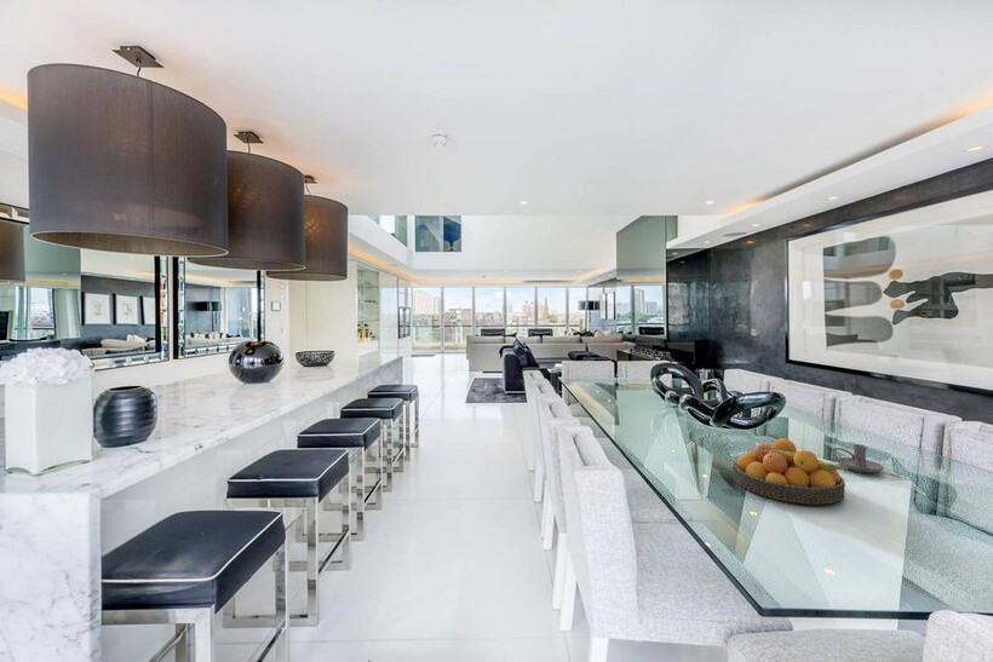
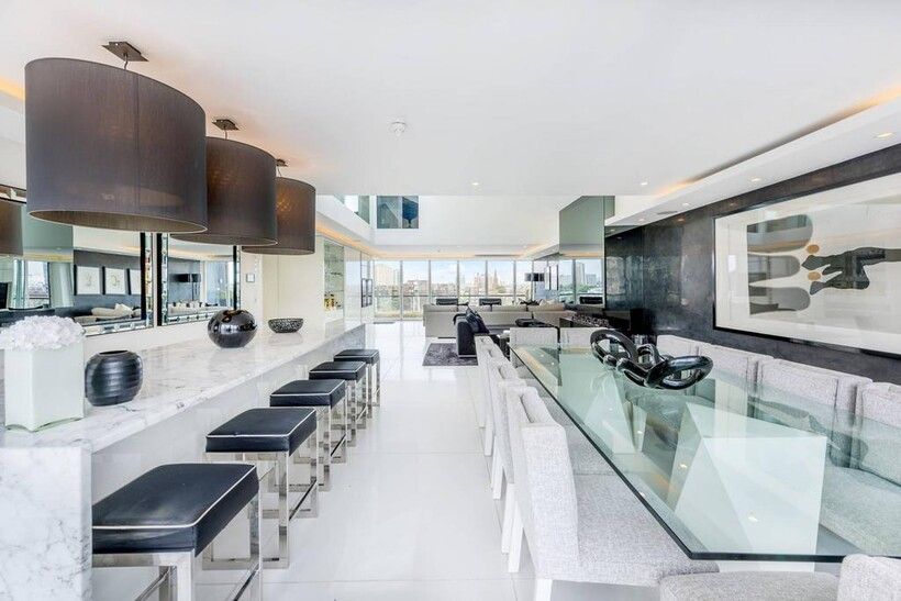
- fruit bowl [731,437,849,505]
- candle holder [826,443,885,473]
